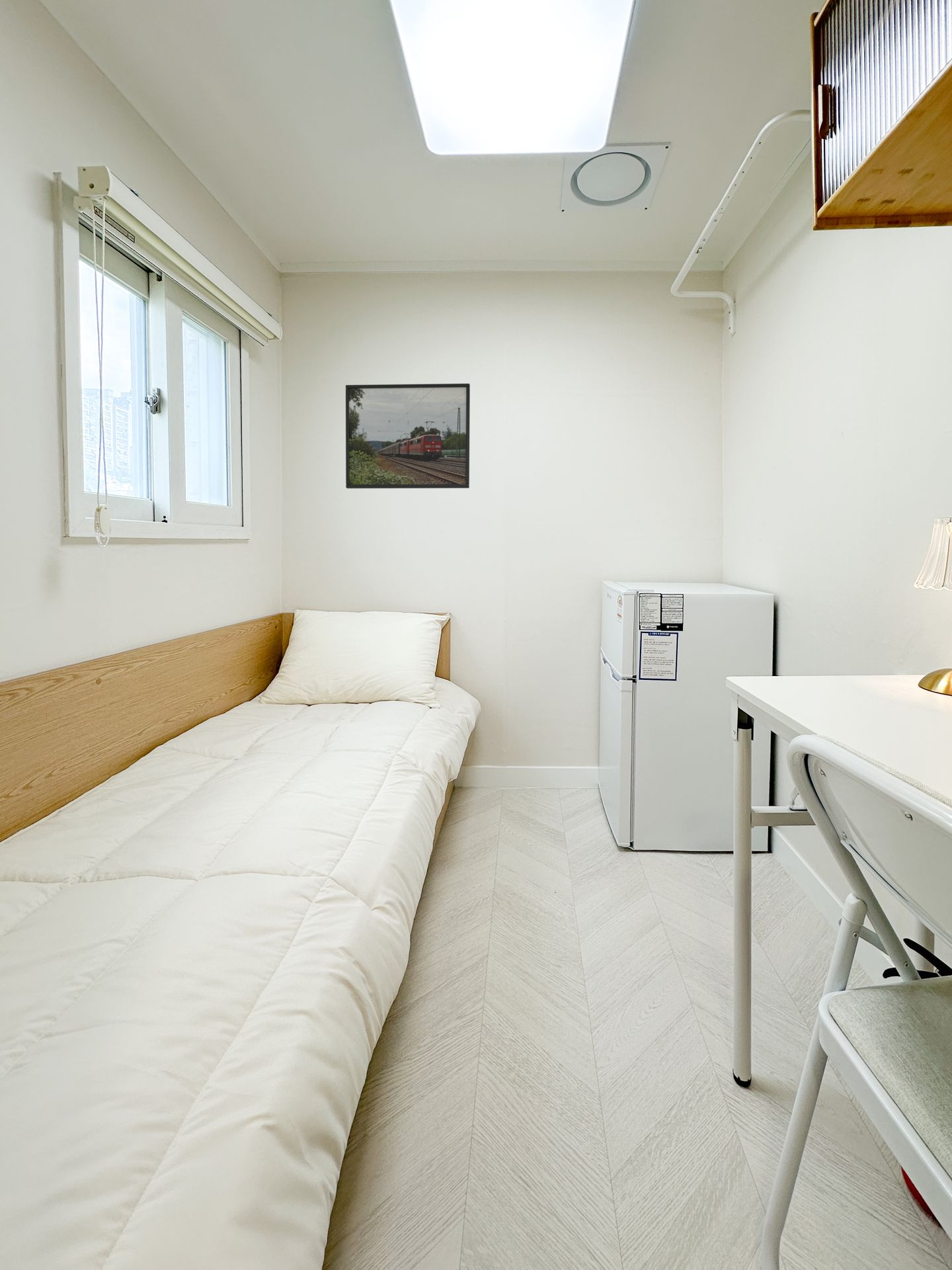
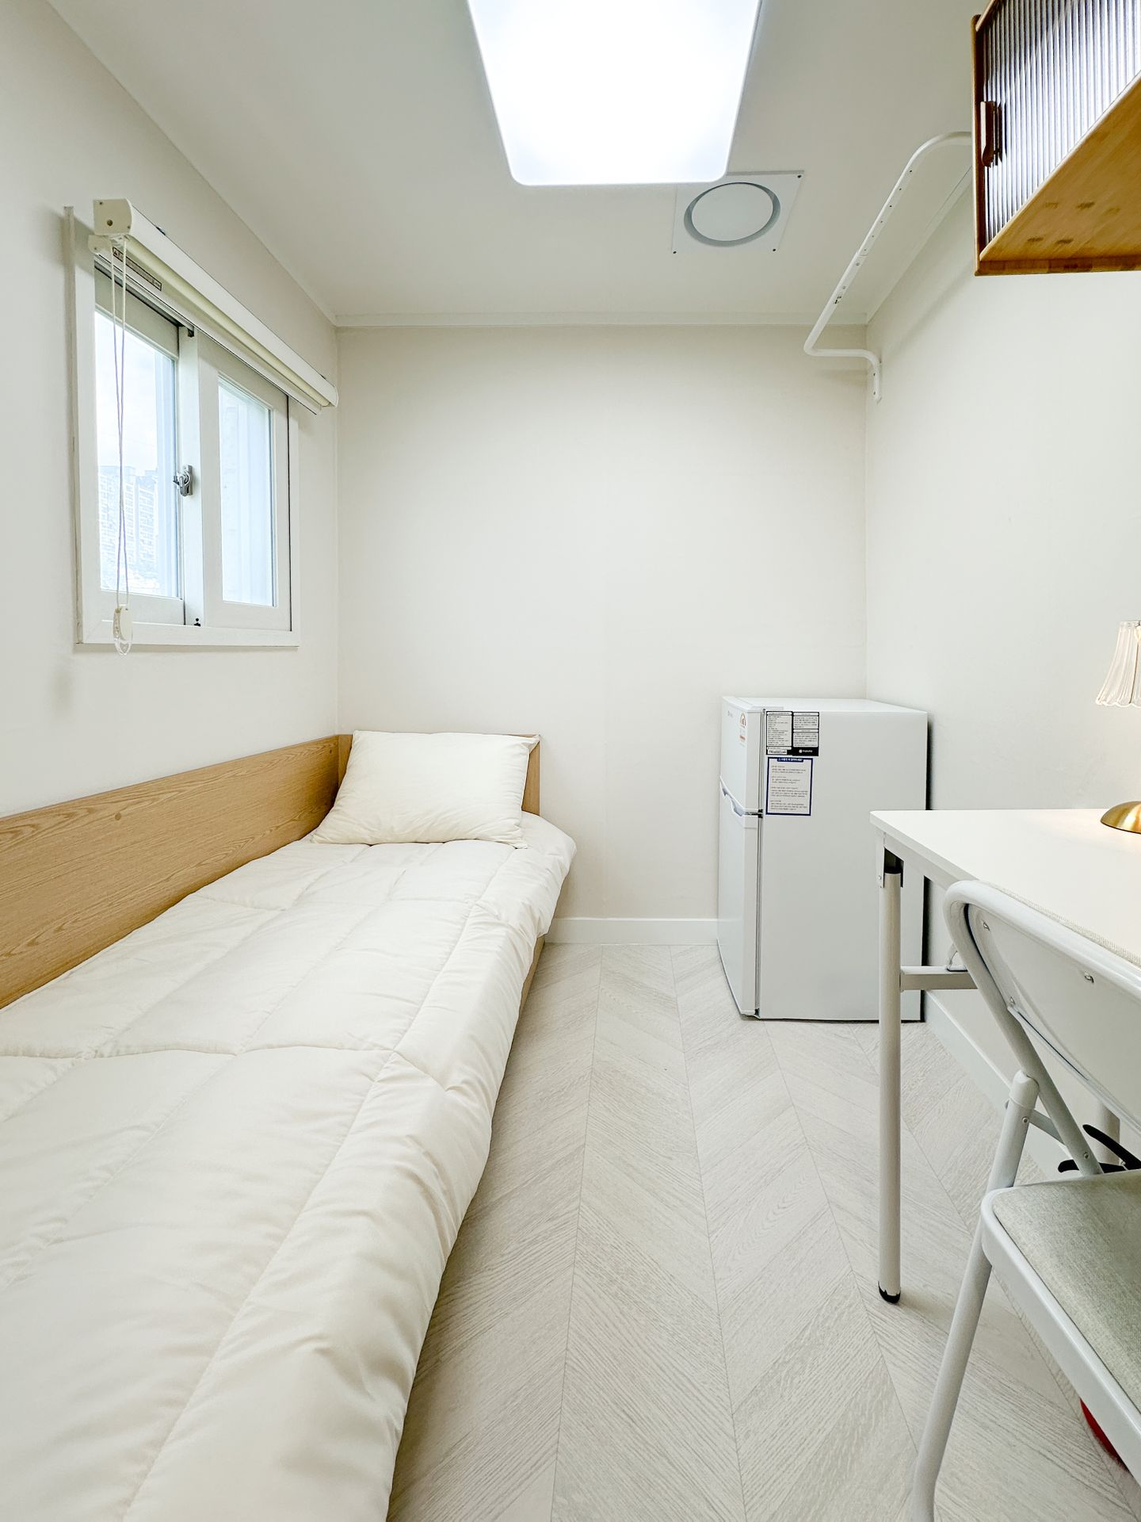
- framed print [345,383,471,489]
